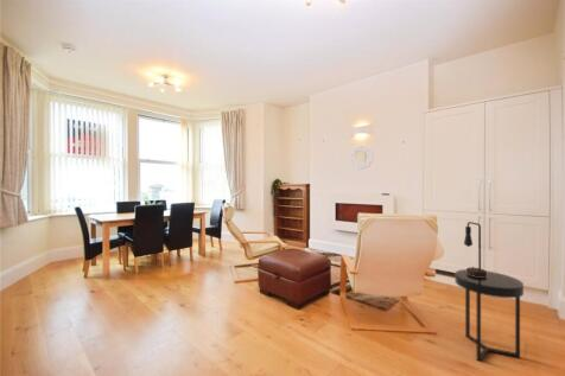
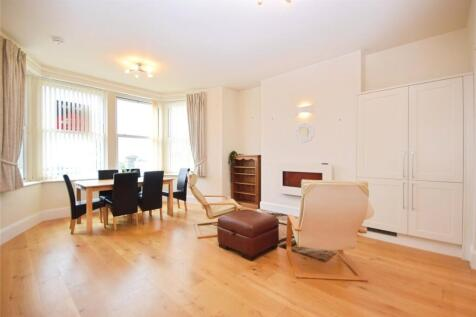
- table lamp [463,221,488,276]
- side table [455,268,525,362]
